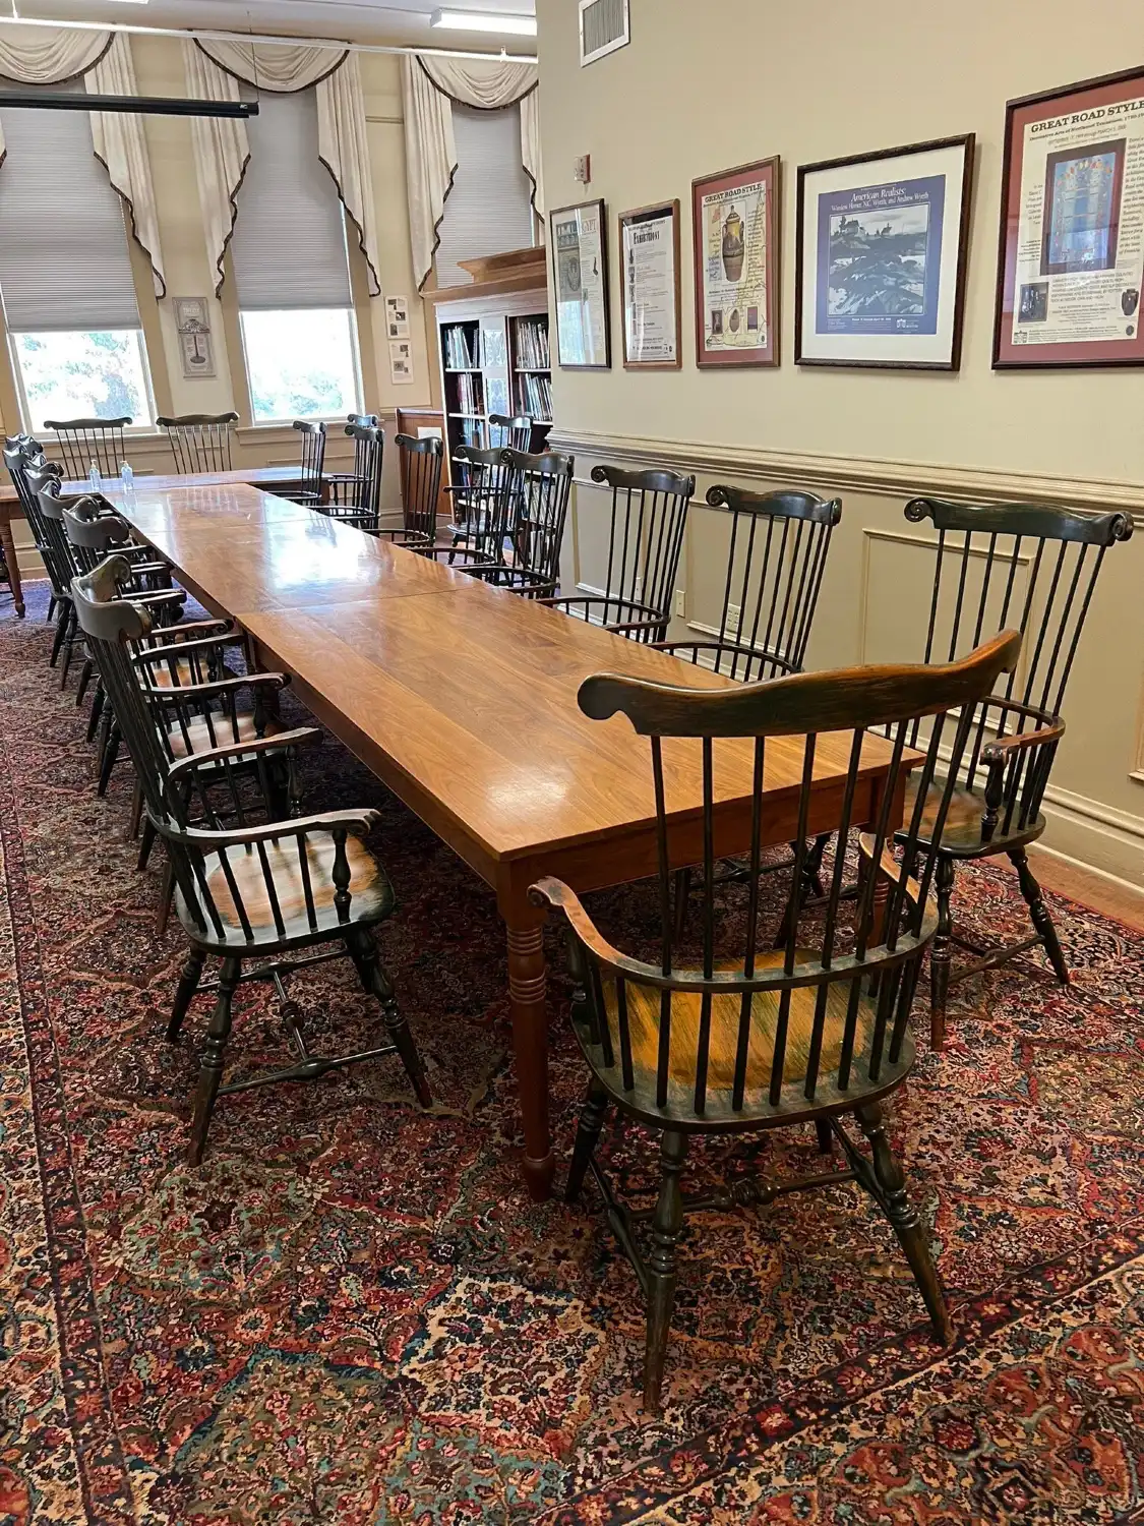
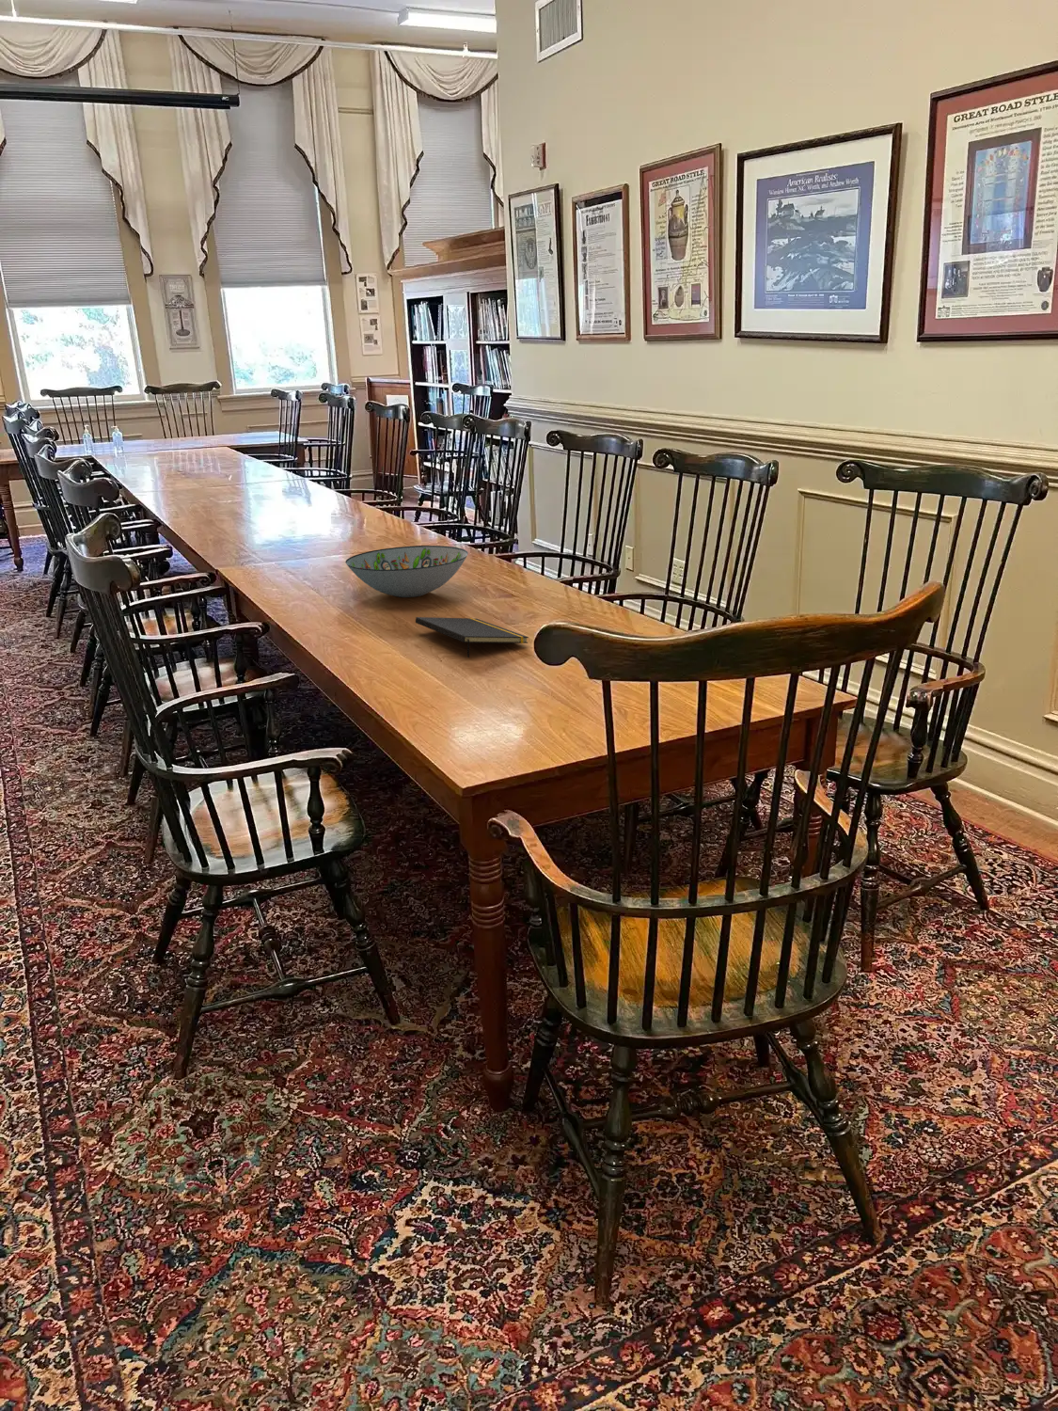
+ notepad [415,617,529,659]
+ decorative bowl [345,544,469,598]
